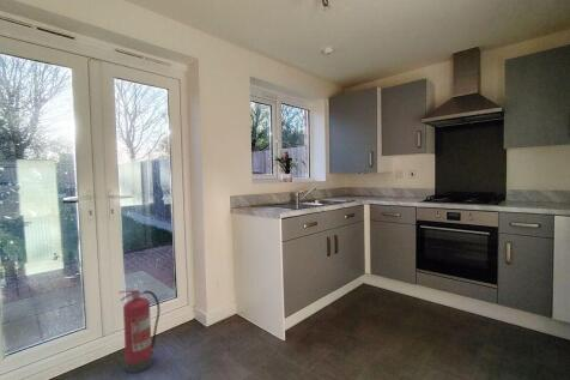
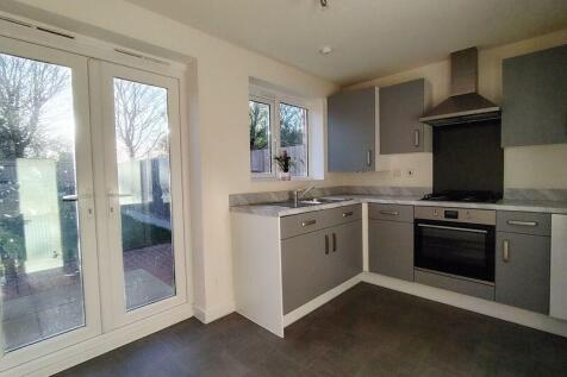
- fire extinguisher [117,289,160,374]
